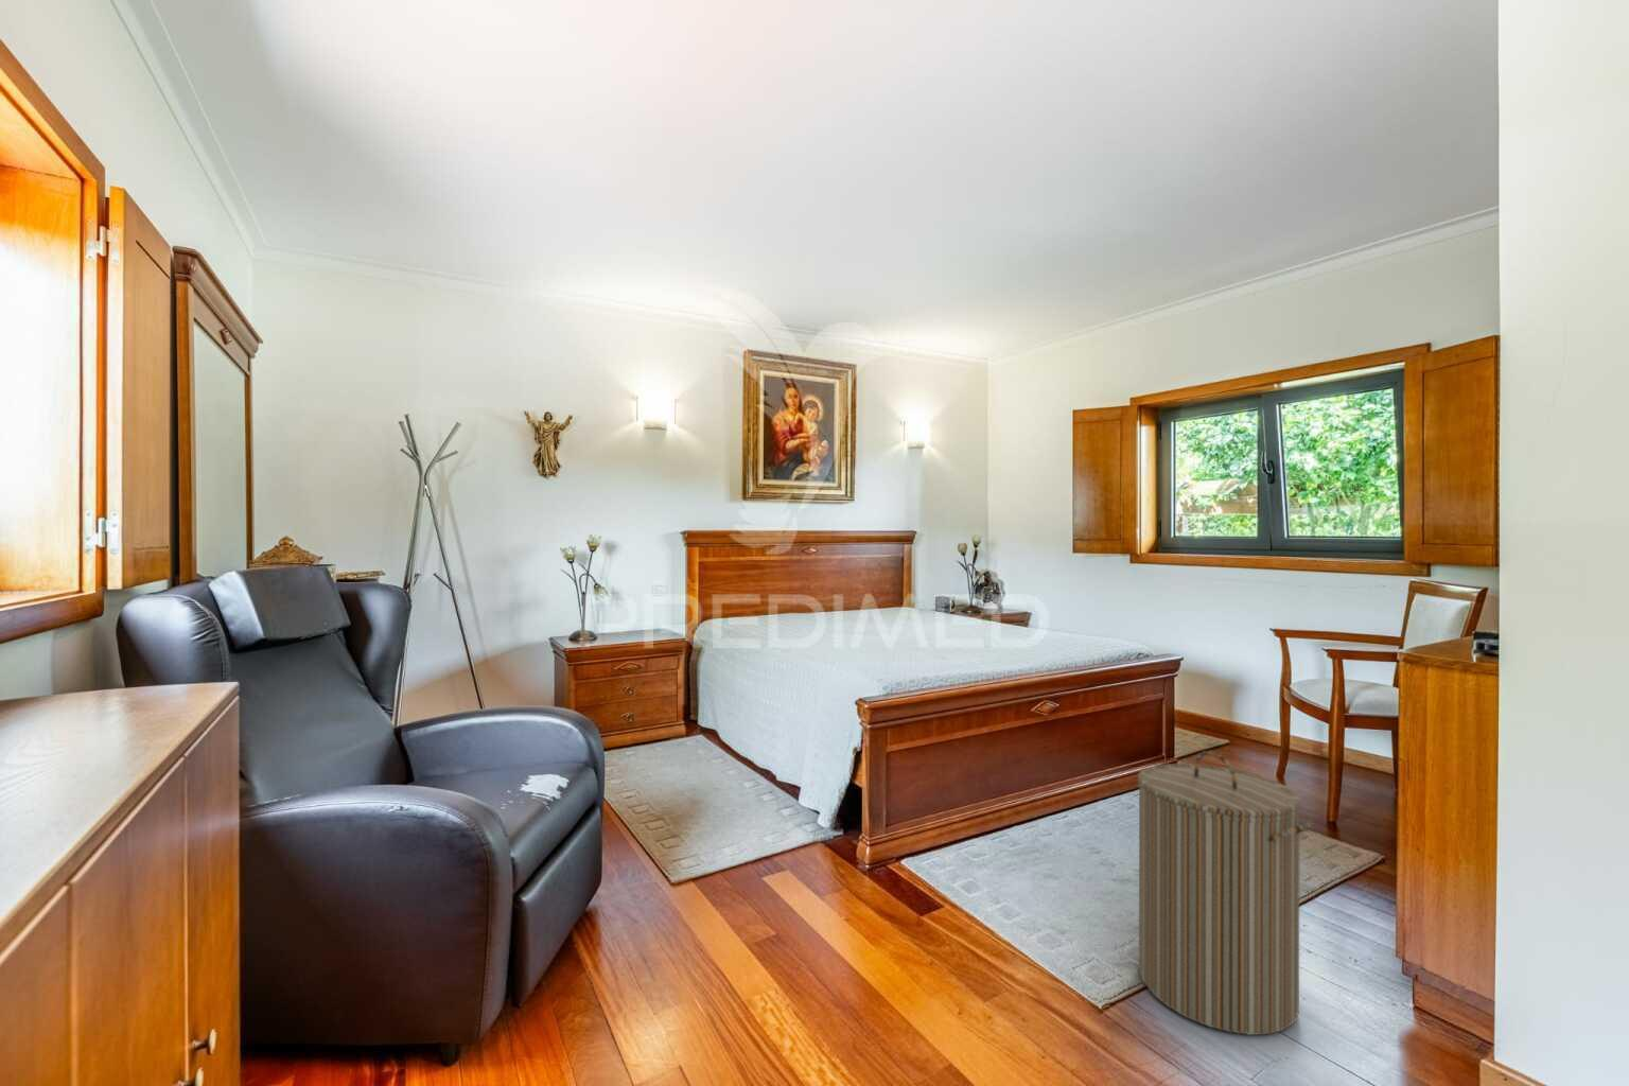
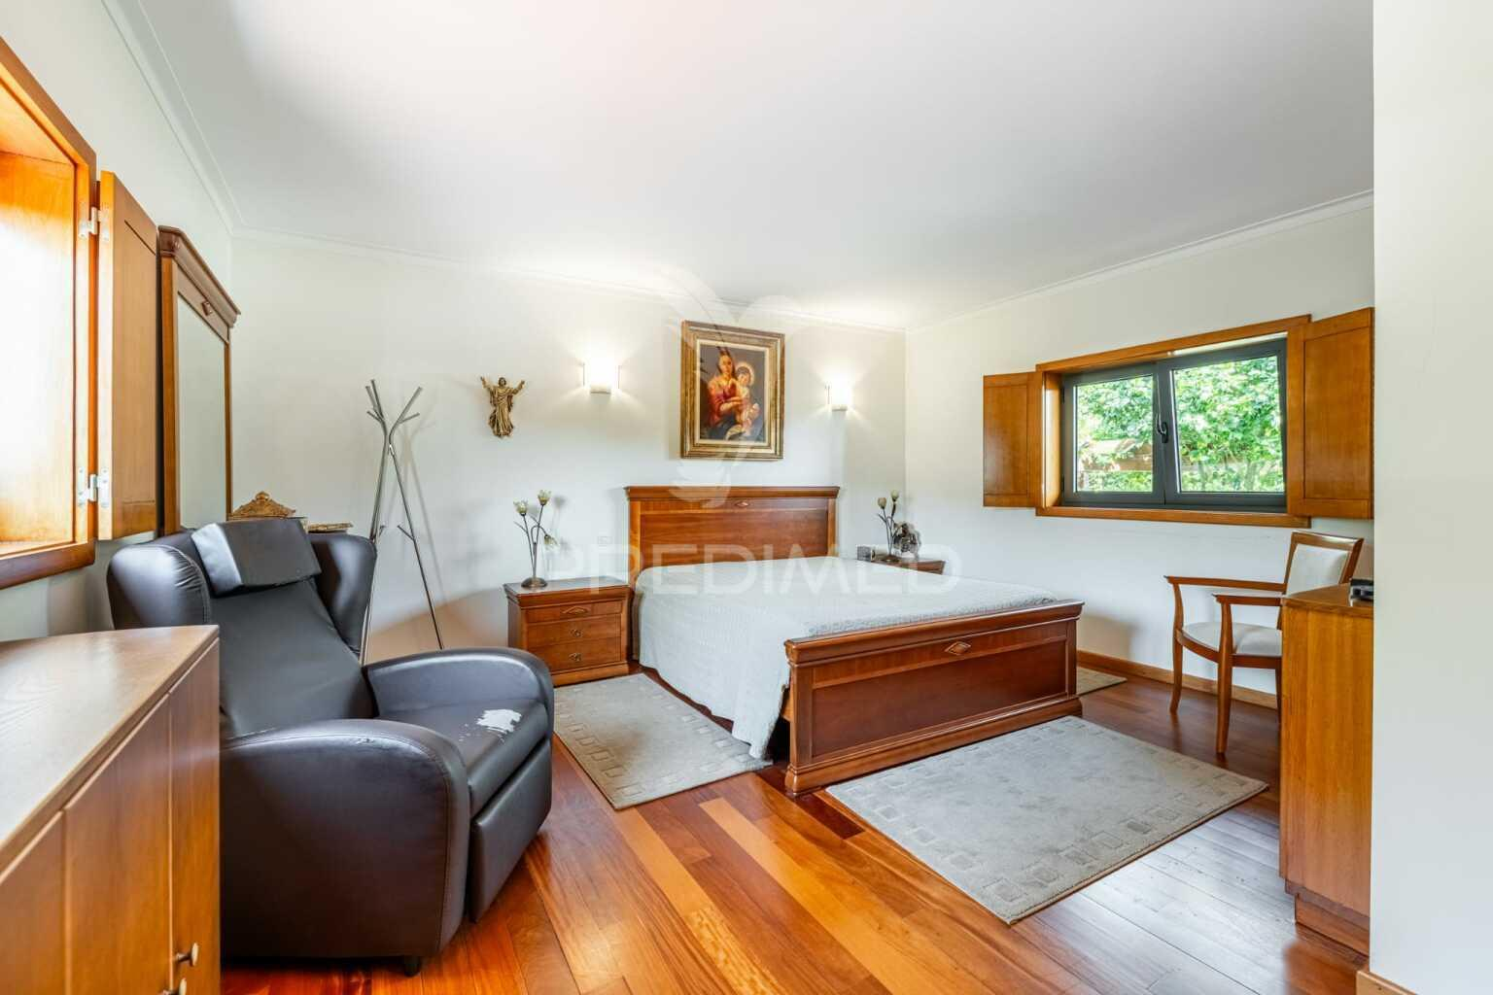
- laundry hamper [1137,750,1314,1036]
